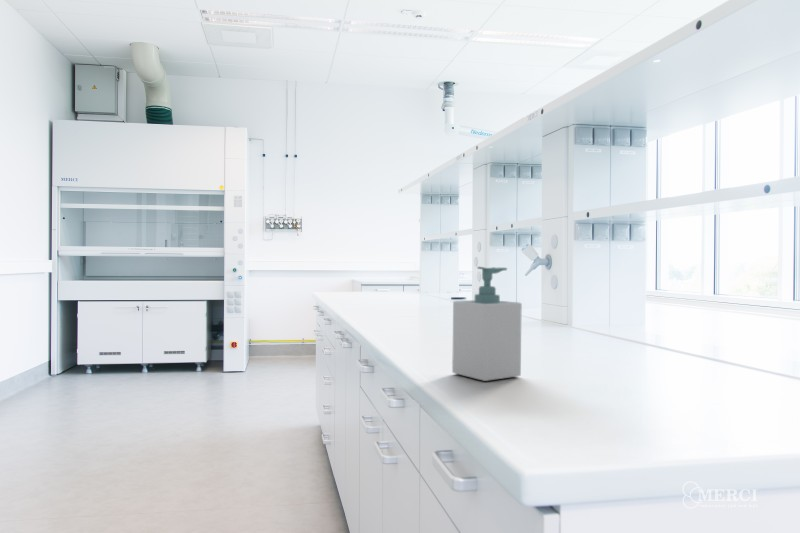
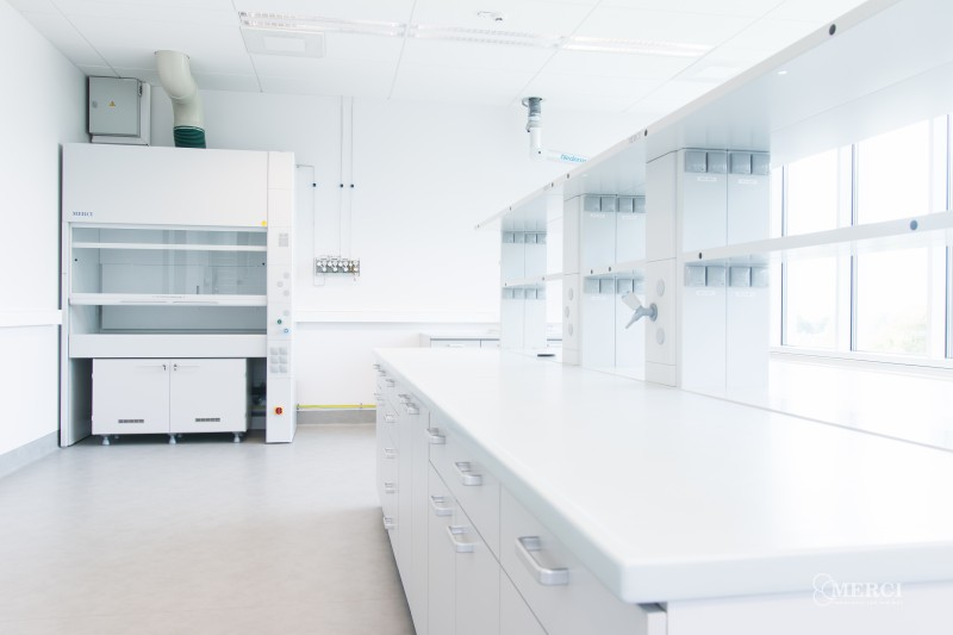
- soap bottle [451,266,523,382]
